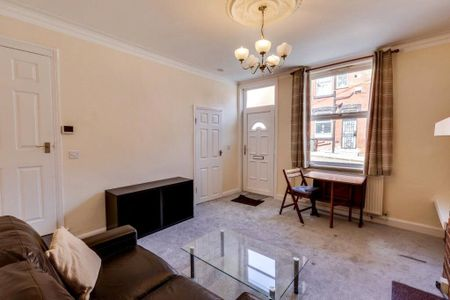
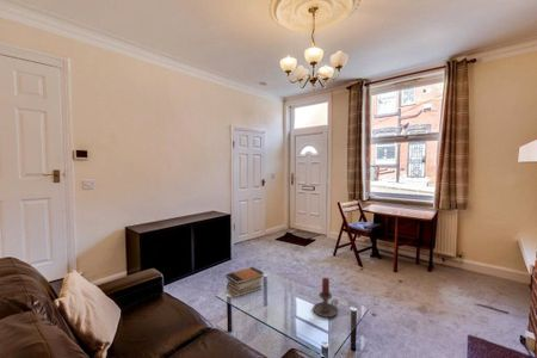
+ book stack [226,266,265,298]
+ candle holder [311,277,339,319]
